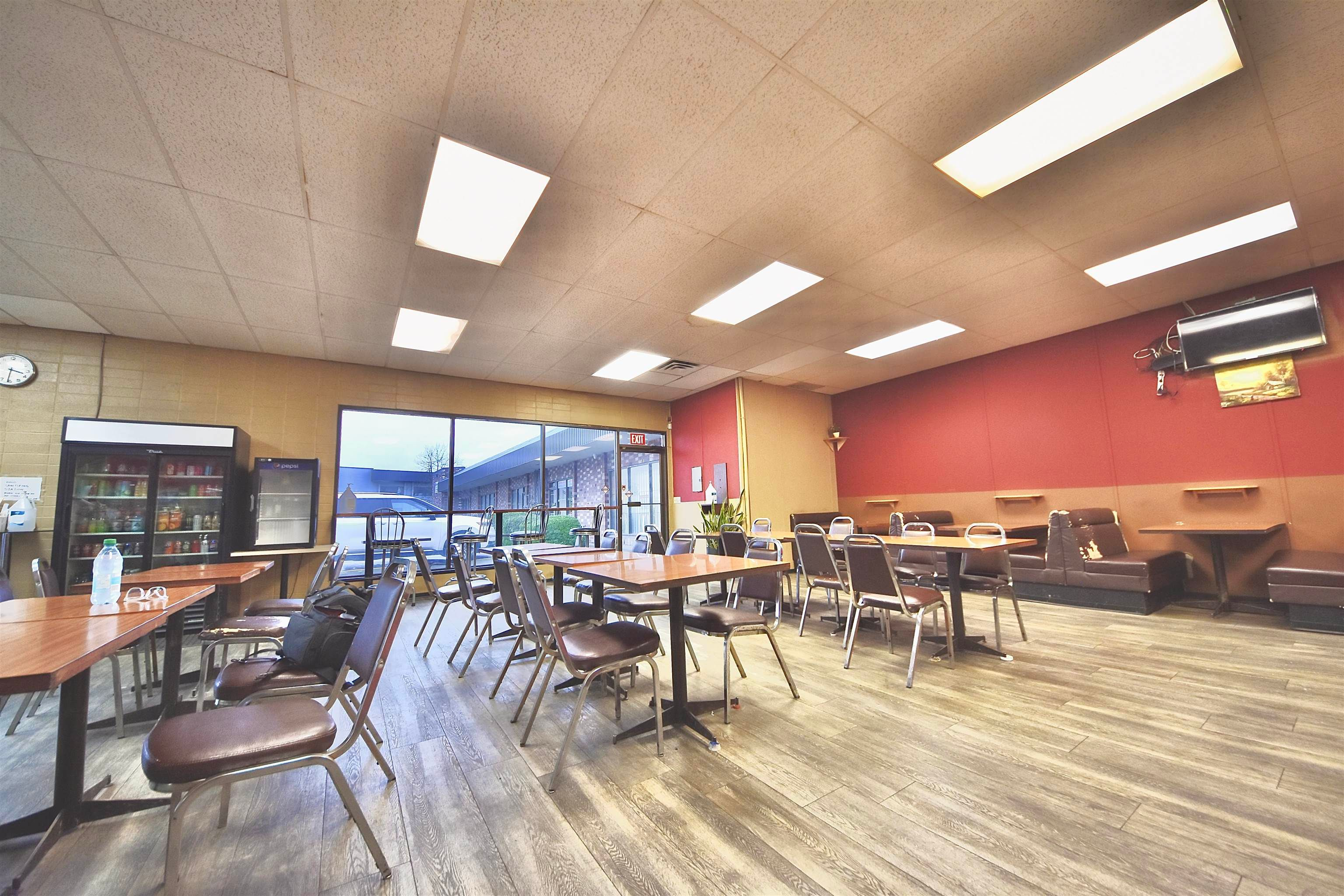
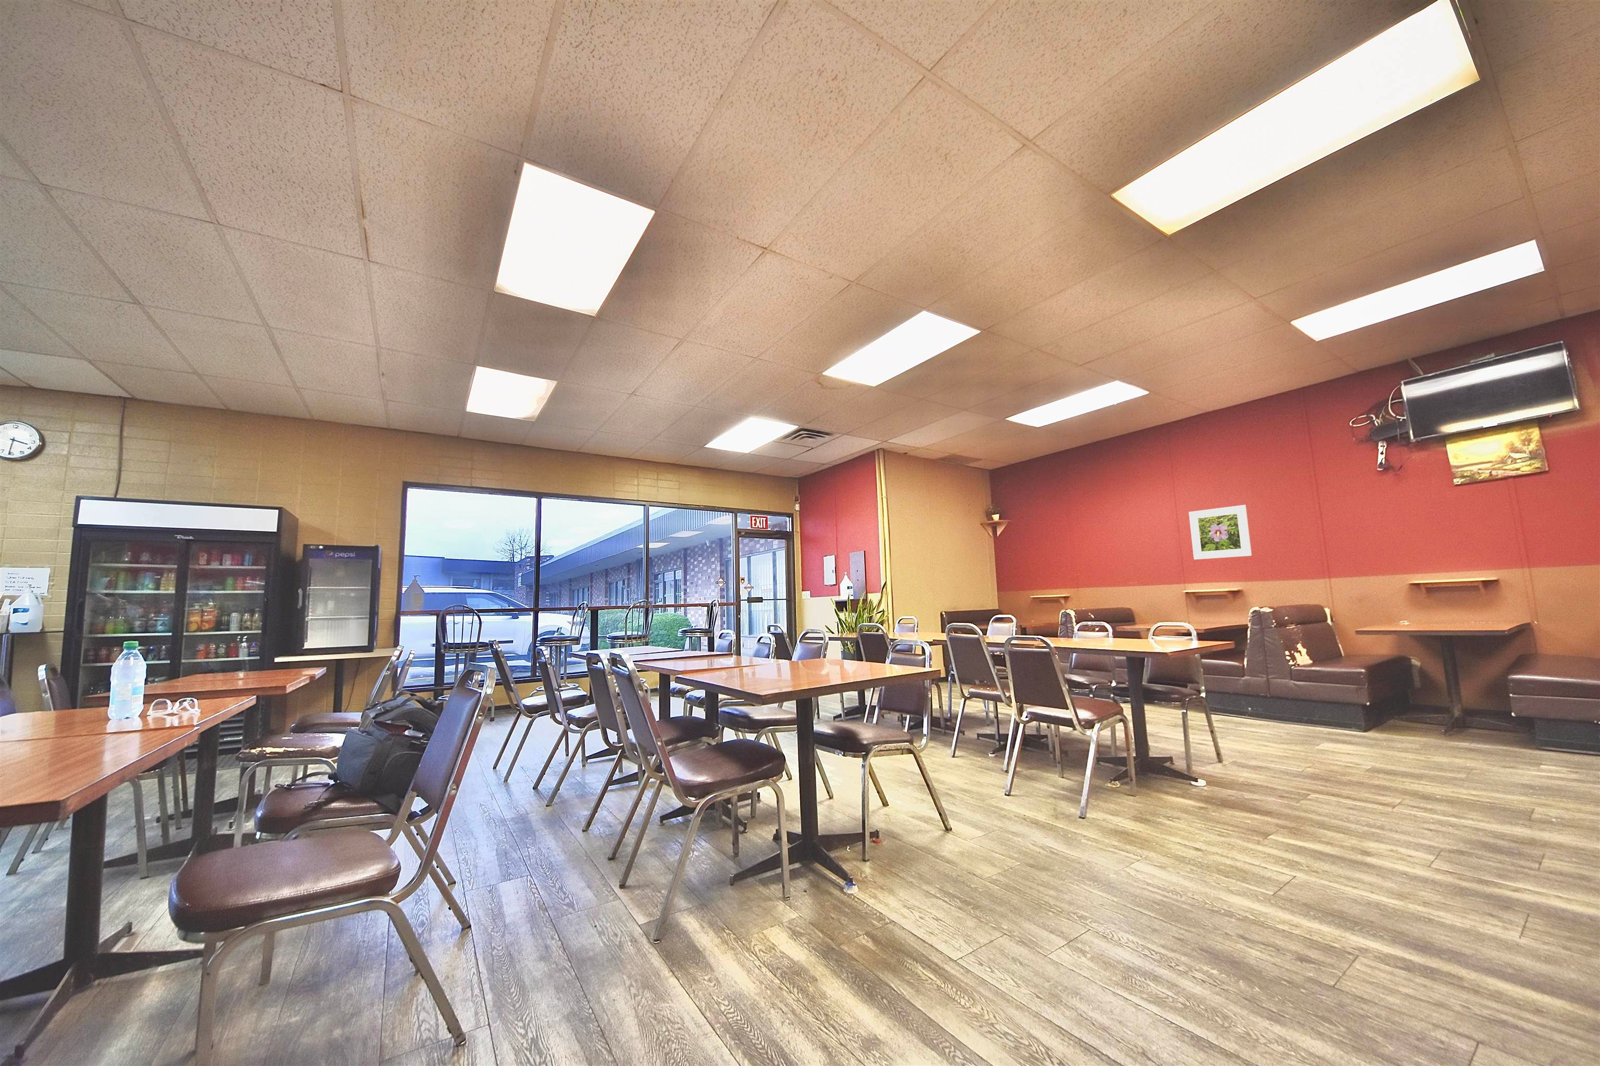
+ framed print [1188,504,1252,560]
